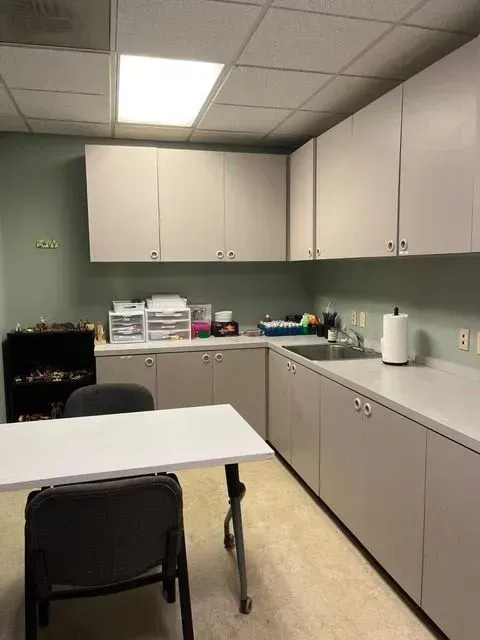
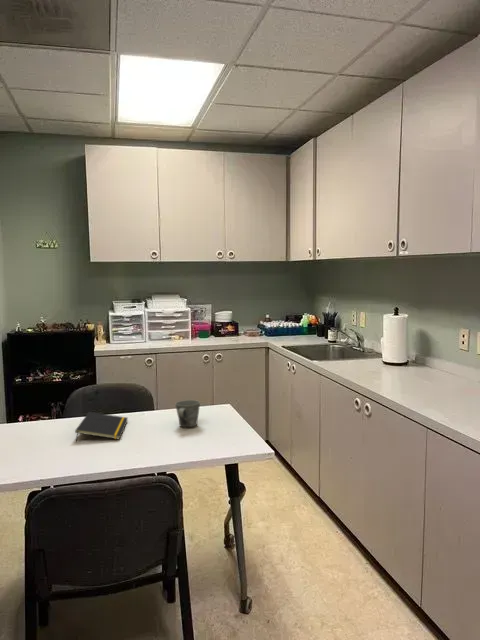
+ notepad [74,411,129,443]
+ mug [174,399,201,428]
